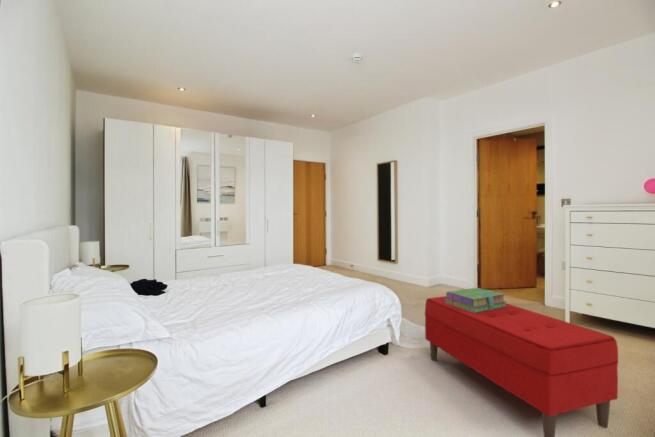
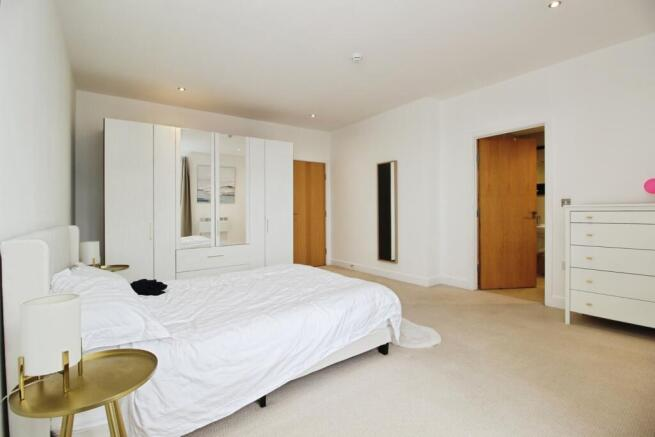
- stack of books [444,287,508,313]
- bench [424,295,619,437]
